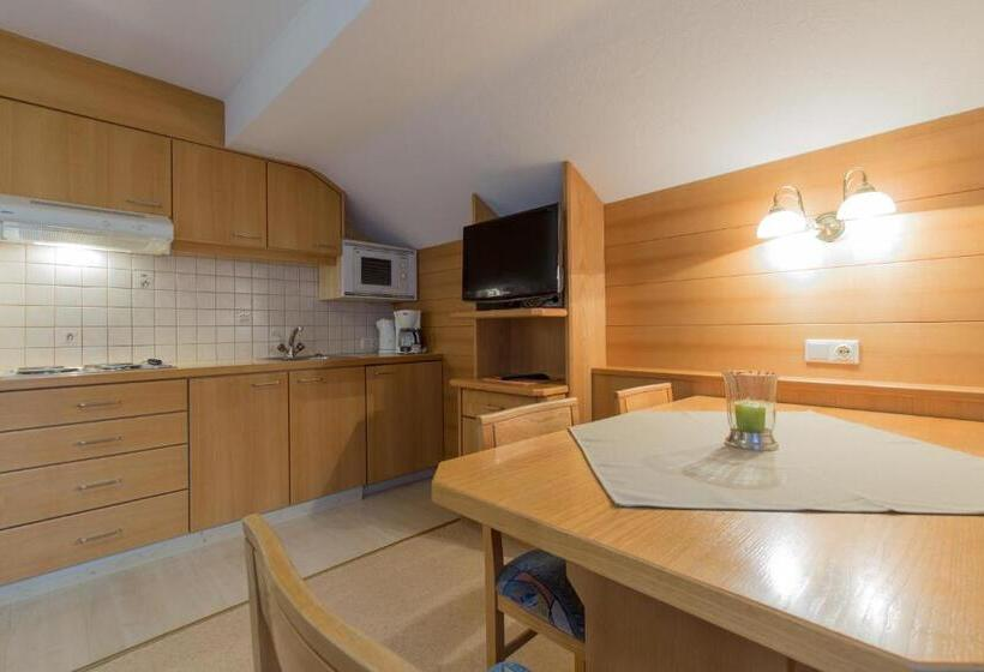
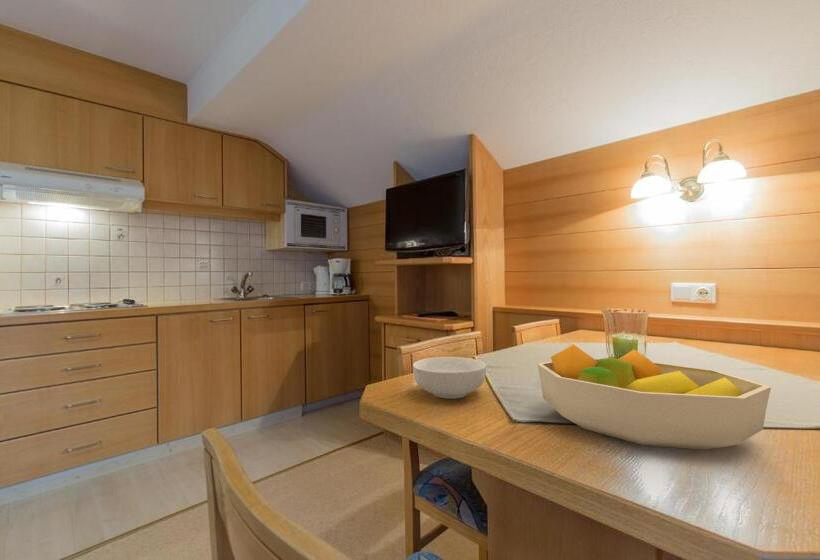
+ fruit bowl [537,344,772,451]
+ cereal bowl [412,356,487,400]
